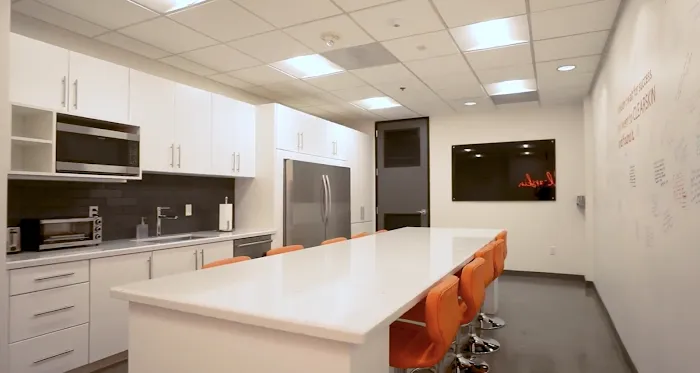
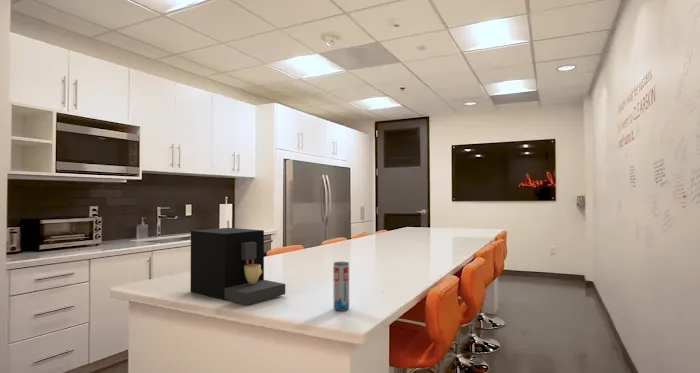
+ beverage can [332,261,350,312]
+ coffee maker [189,227,286,305]
